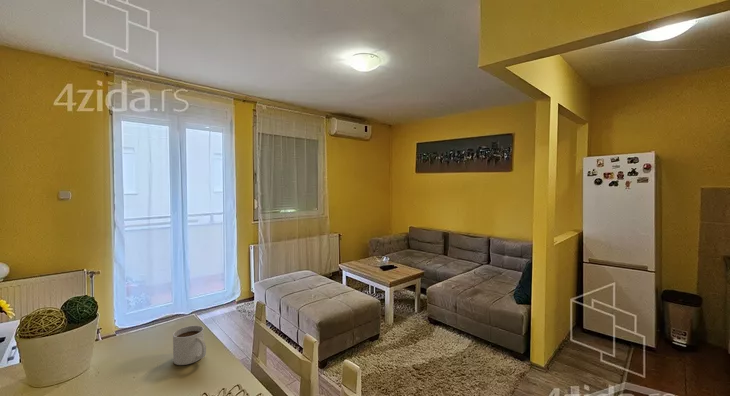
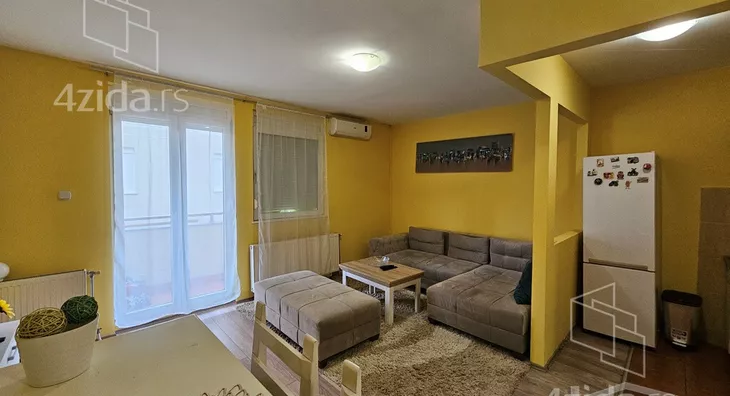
- mug [172,324,207,366]
